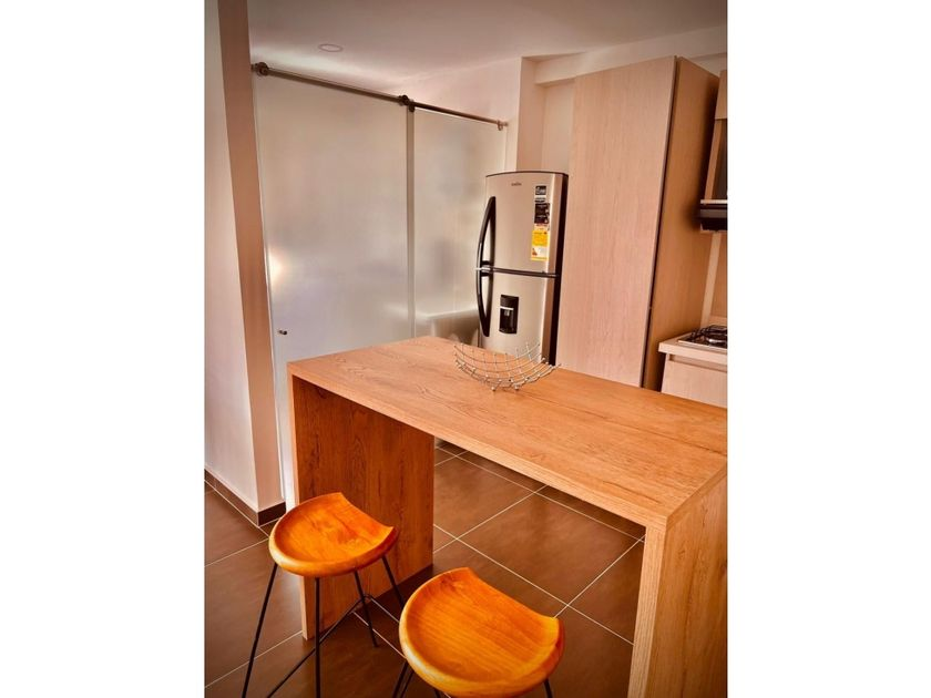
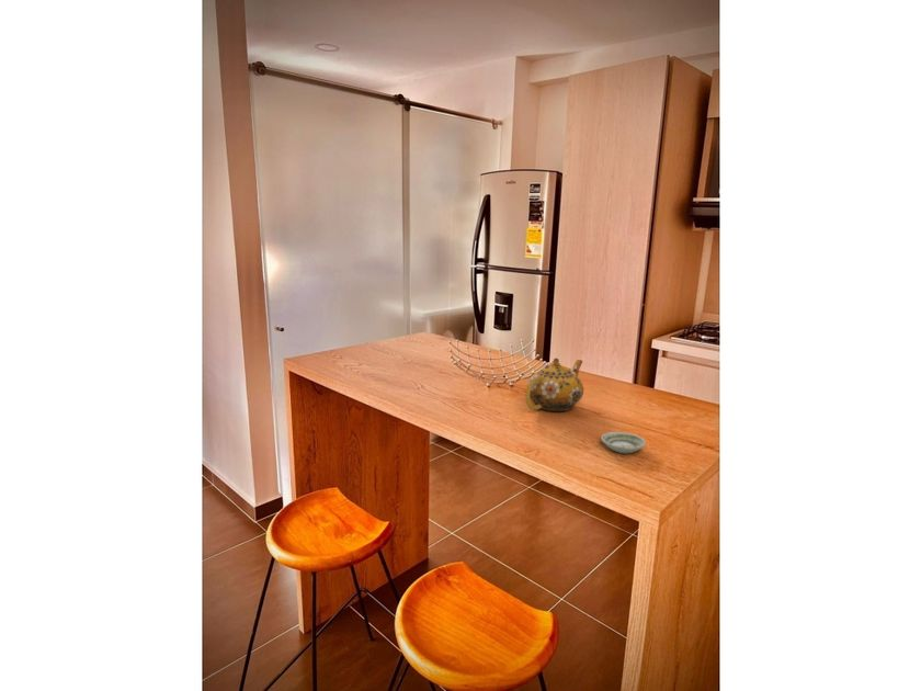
+ saucer [600,431,647,454]
+ teapot [524,356,584,412]
